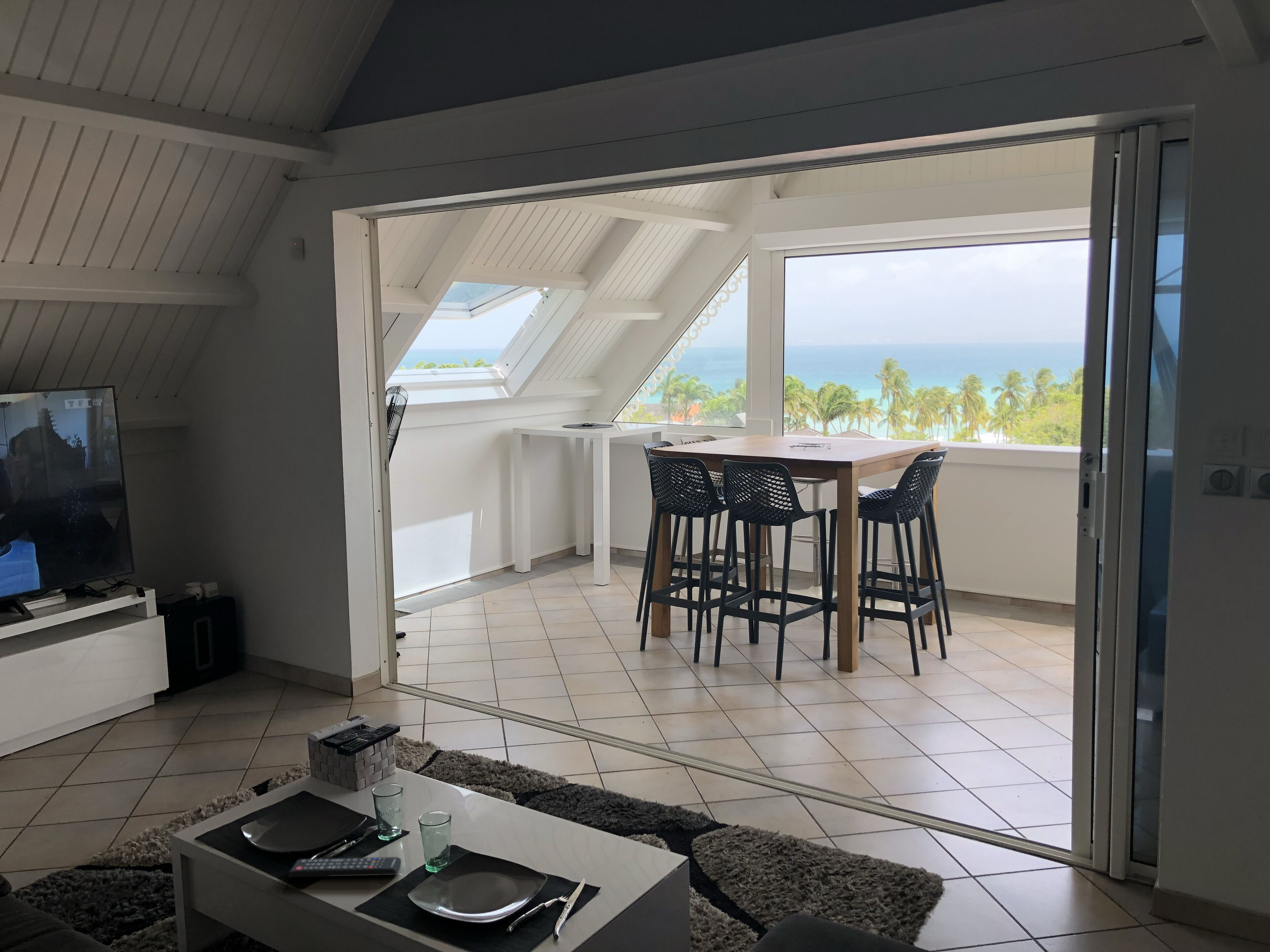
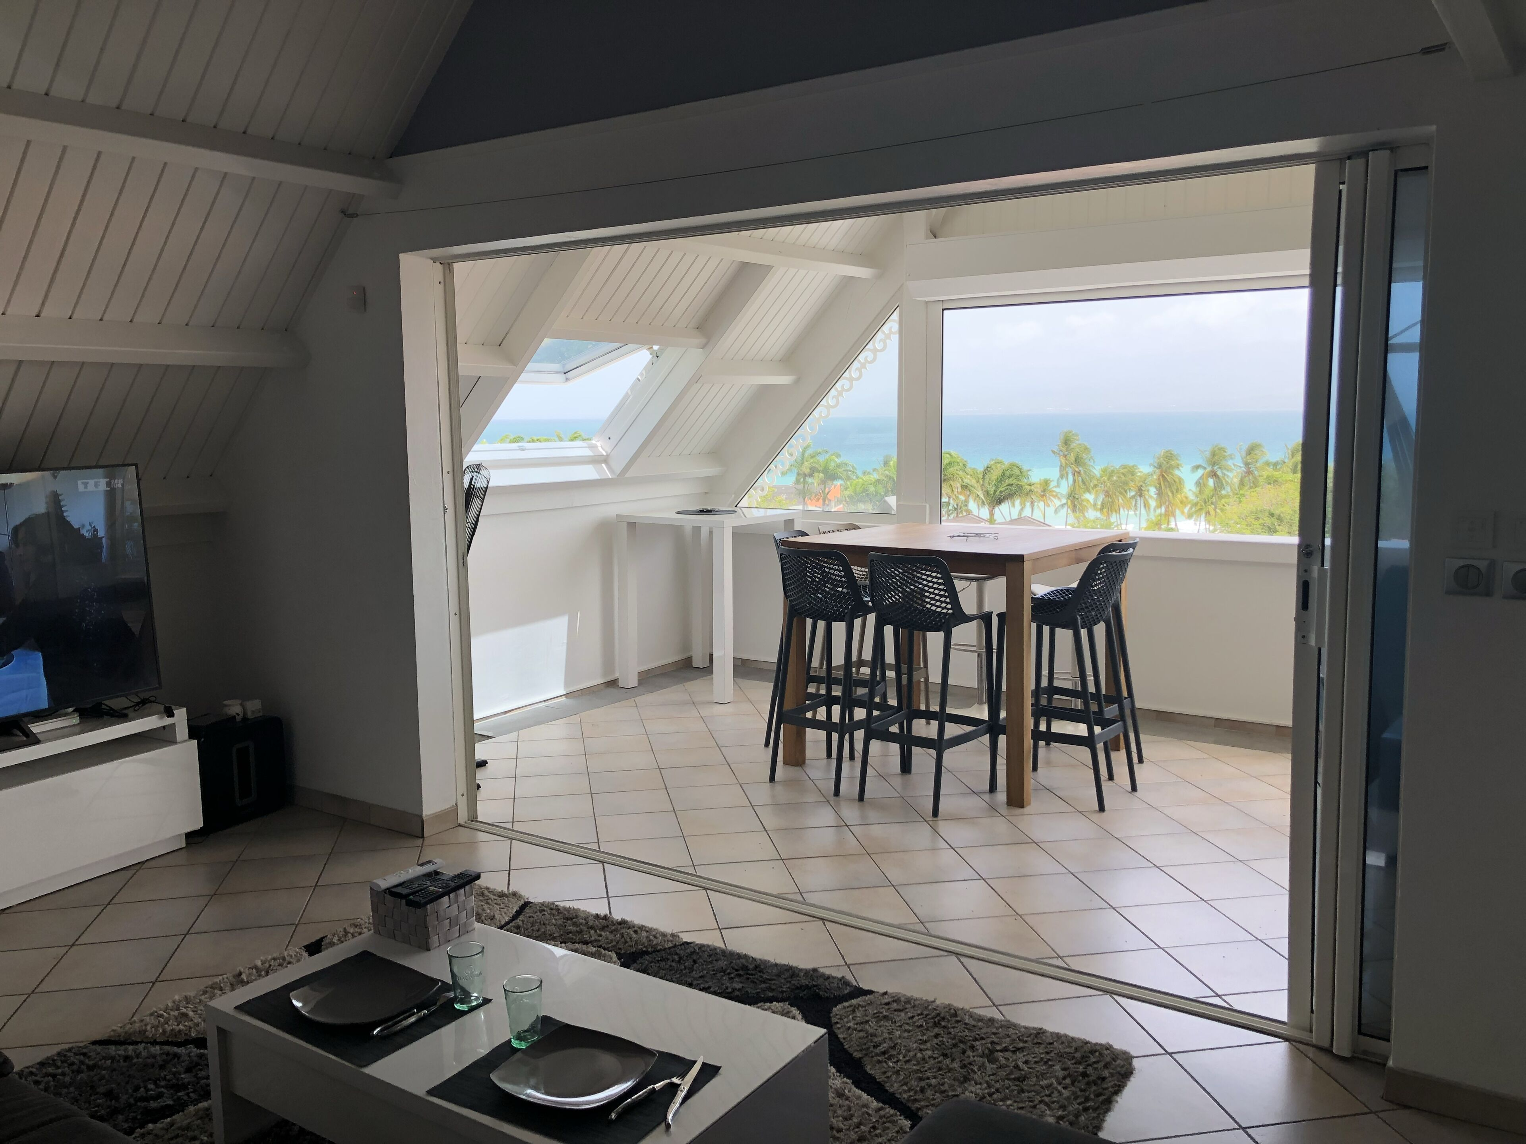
- remote control [288,857,402,878]
